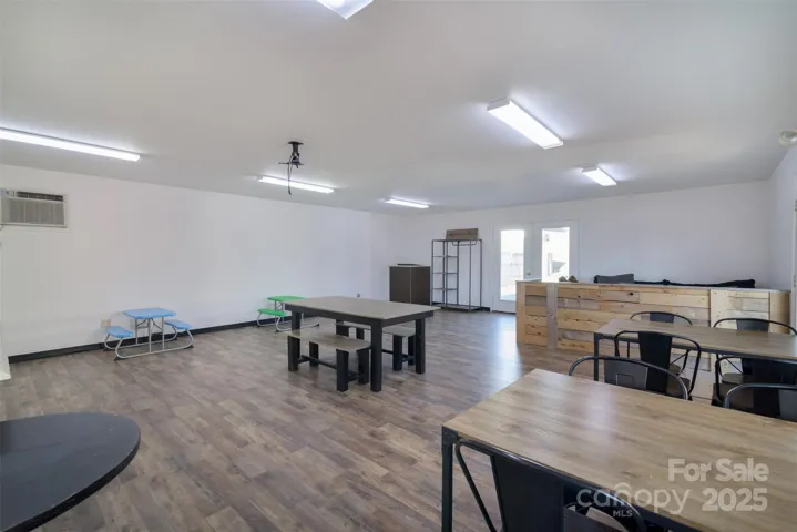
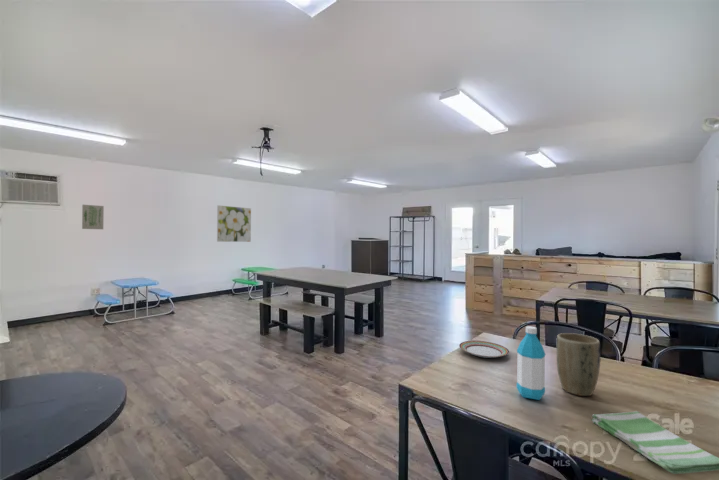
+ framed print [216,204,252,243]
+ dish towel [591,410,719,475]
+ plant pot [556,332,601,397]
+ water bottle [516,325,546,401]
+ wall art [81,204,105,230]
+ plate [458,340,510,359]
